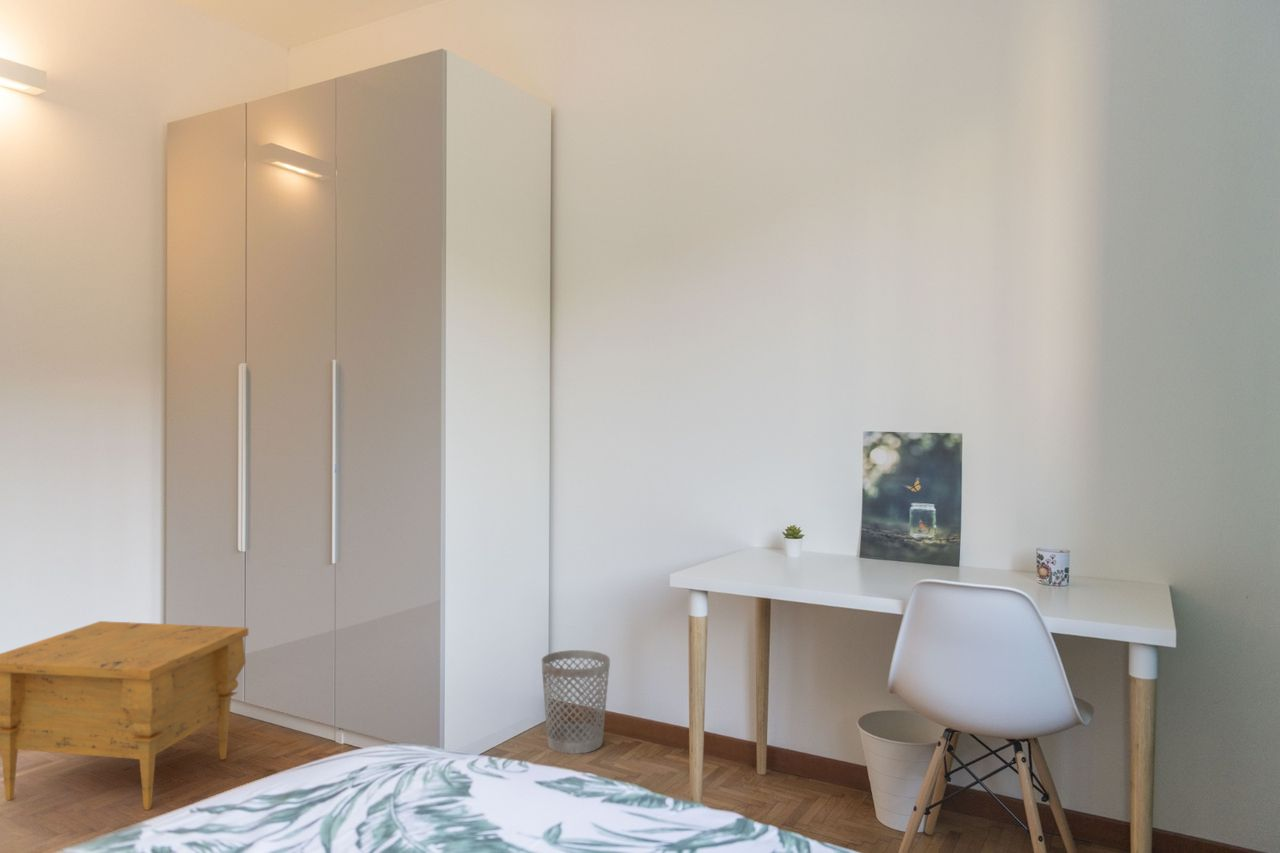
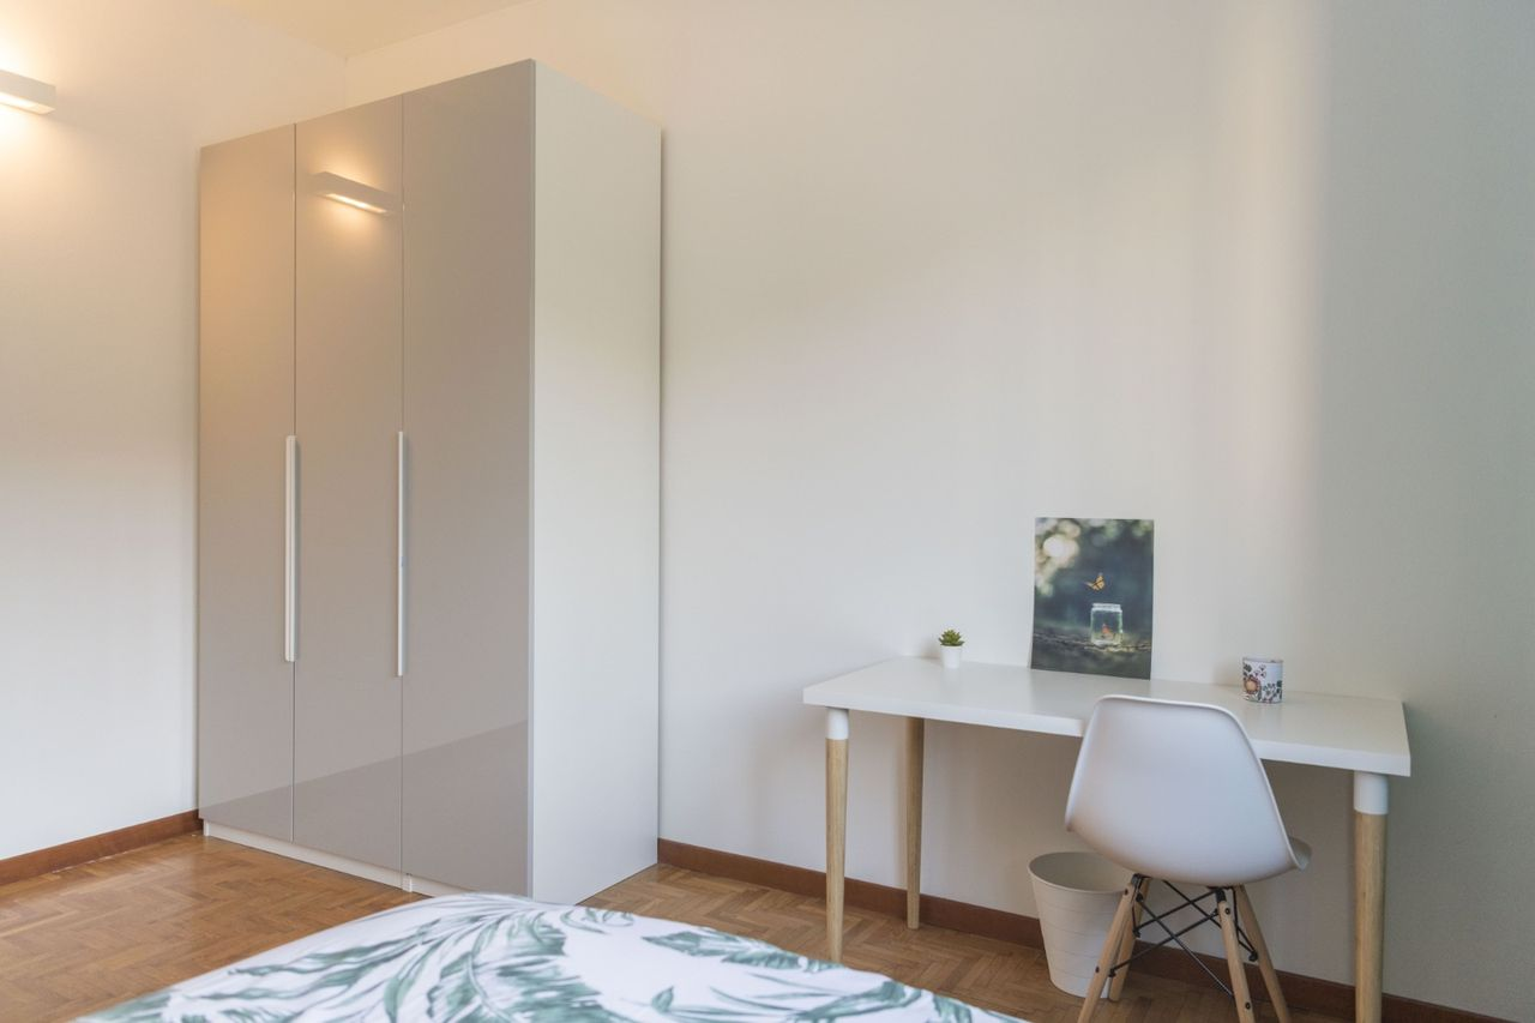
- wastebasket [540,649,611,755]
- nightstand [0,620,249,811]
